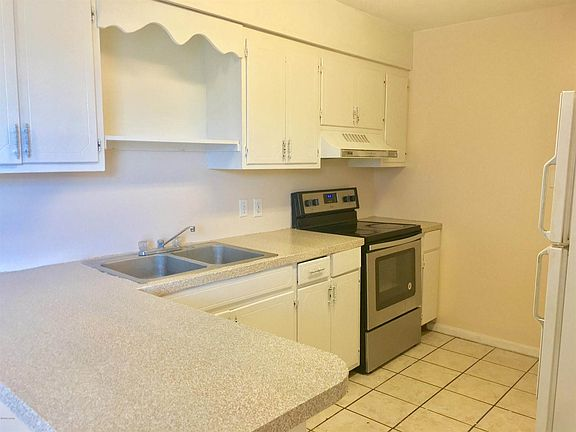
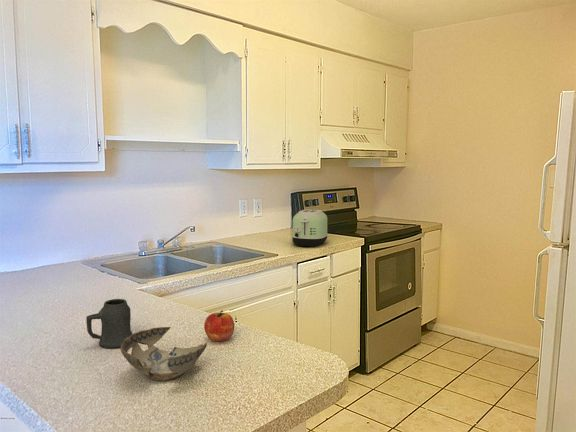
+ decorative bowl [120,326,208,382]
+ apple [203,309,235,342]
+ toaster [291,208,329,248]
+ mug [85,298,133,349]
